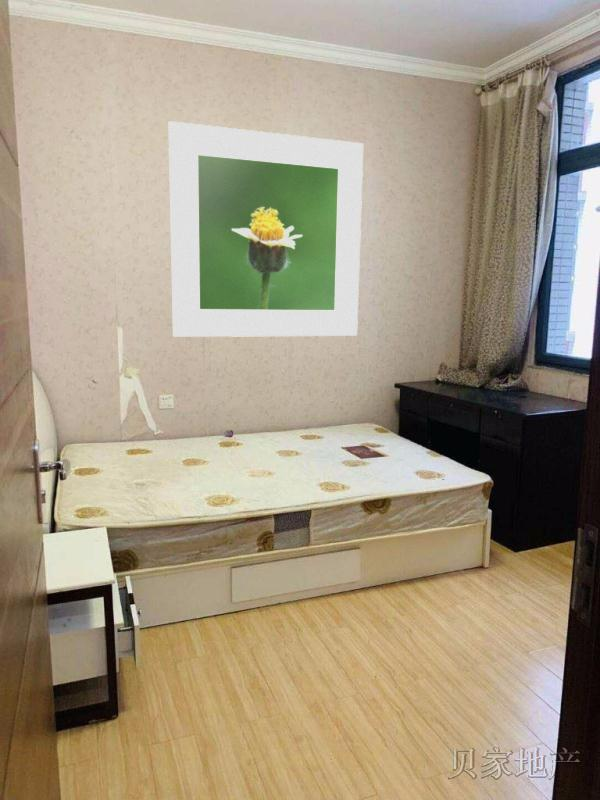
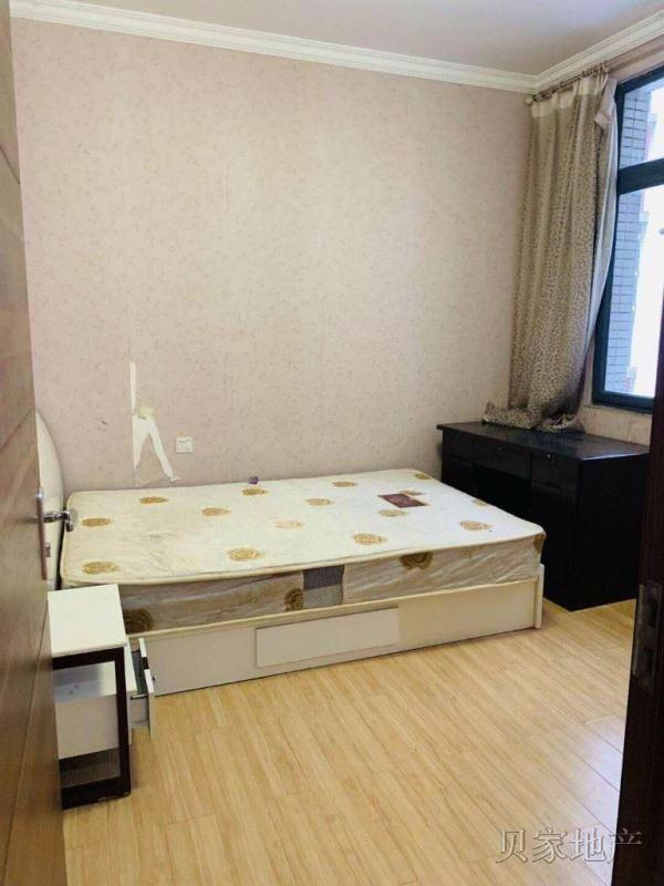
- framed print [167,120,364,338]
